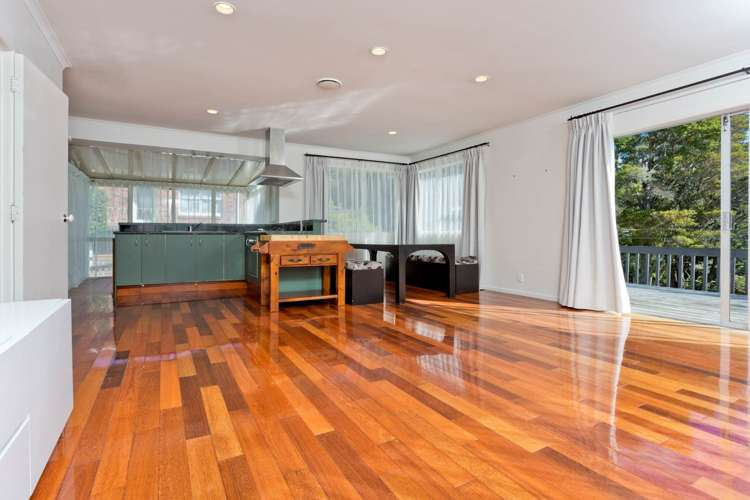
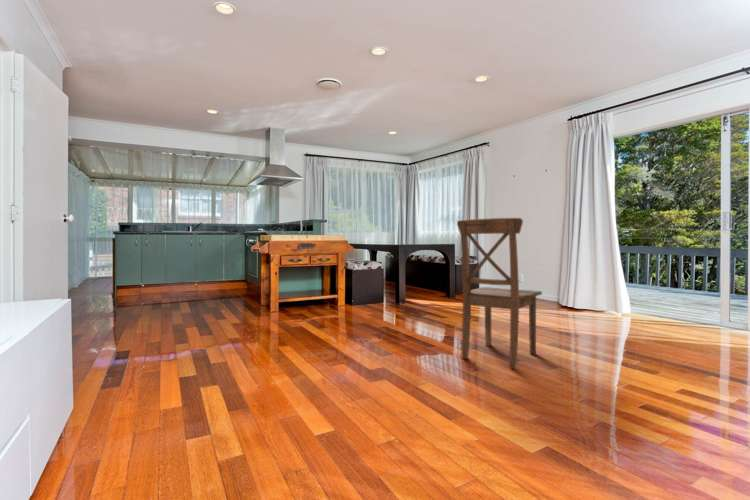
+ dining chair [456,217,543,370]
